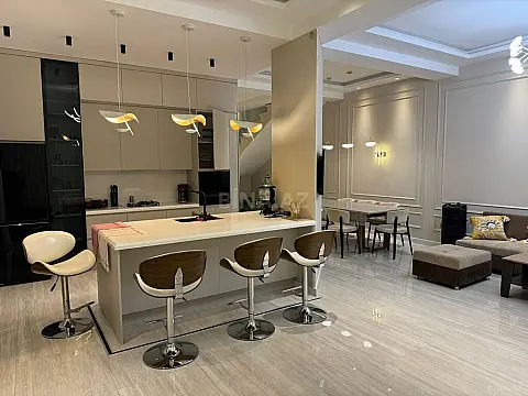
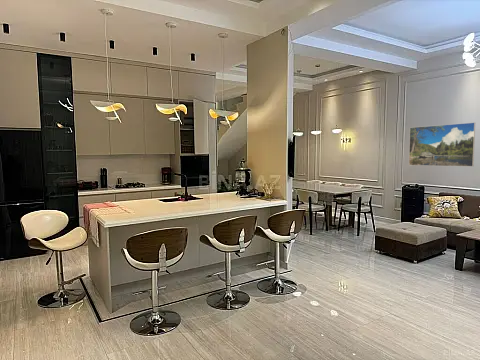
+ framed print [408,122,476,167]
